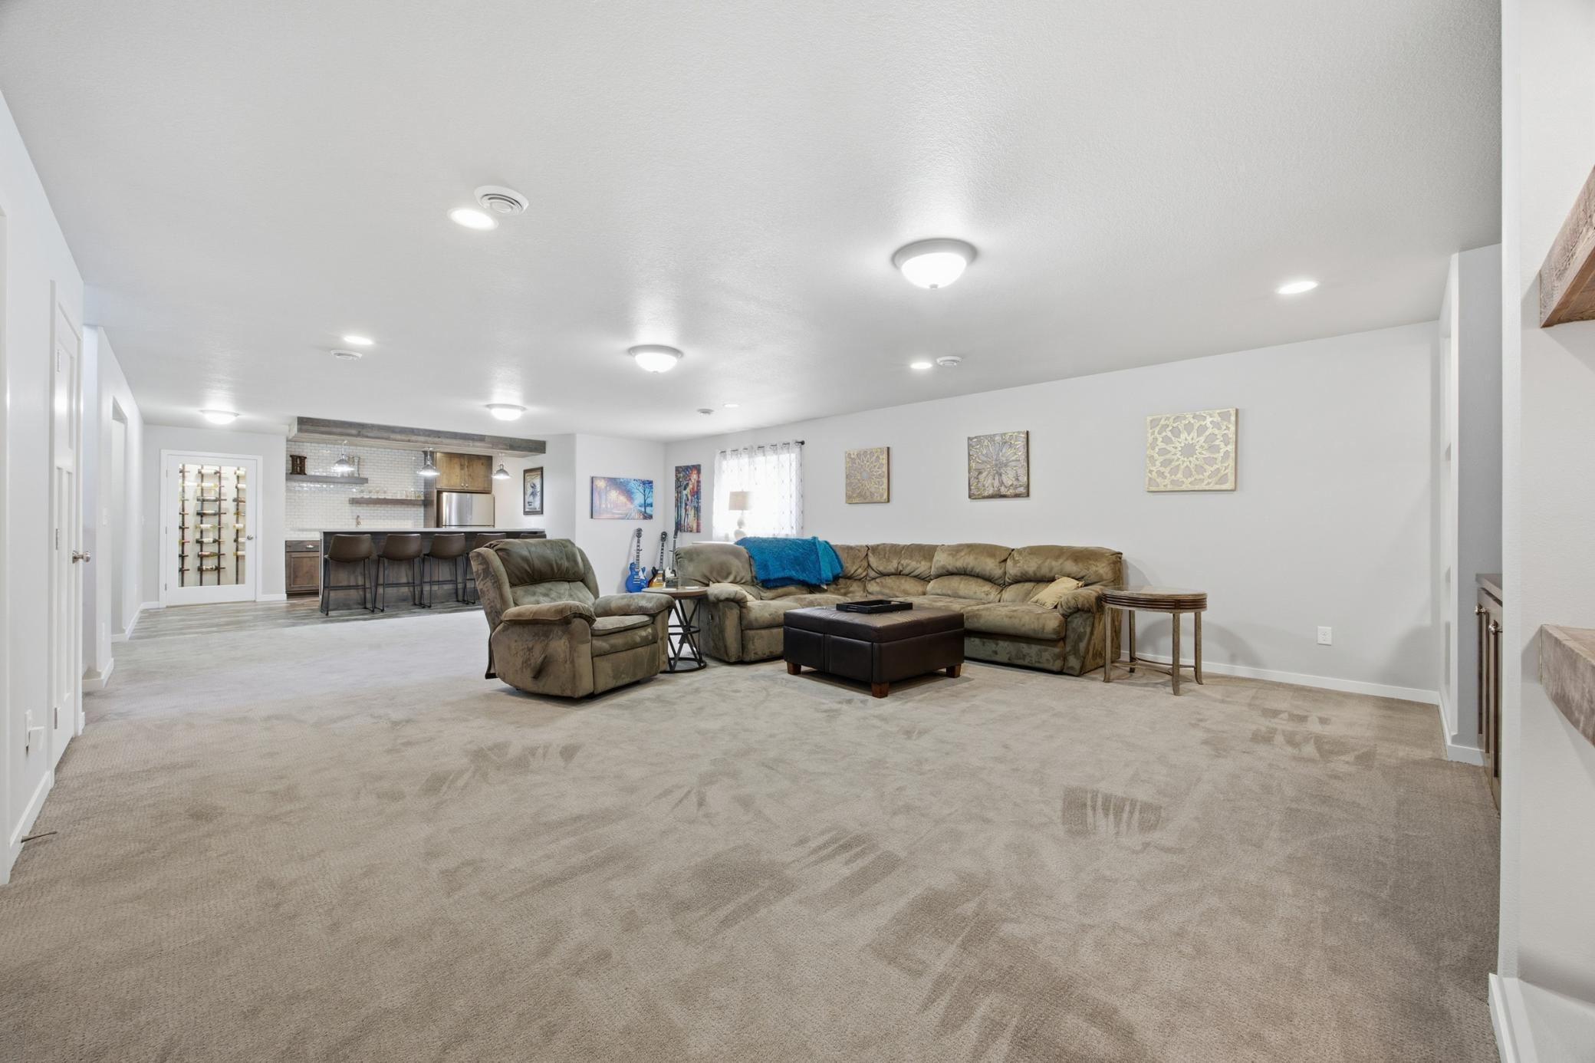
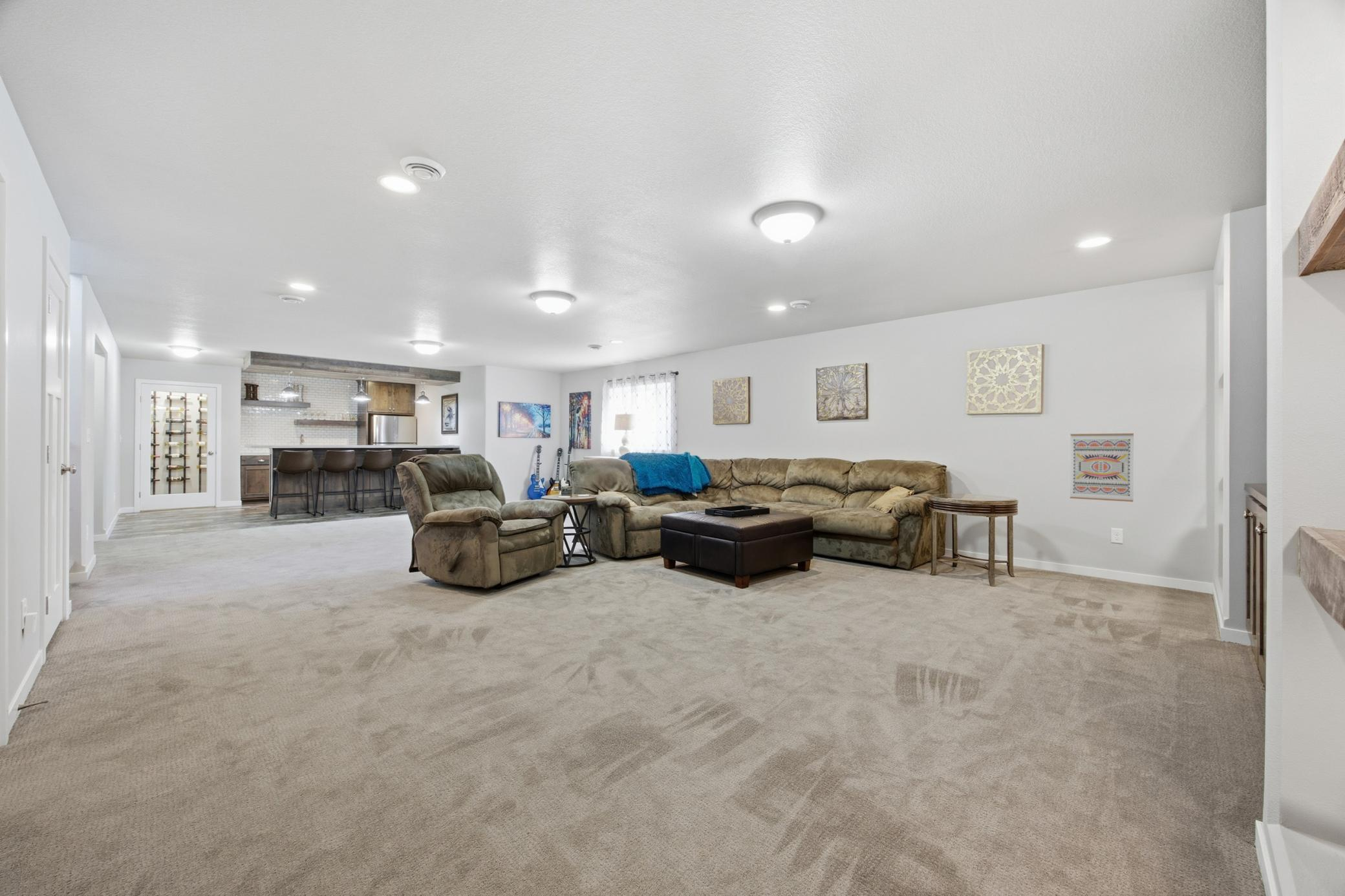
+ wall art [1070,432,1134,502]
